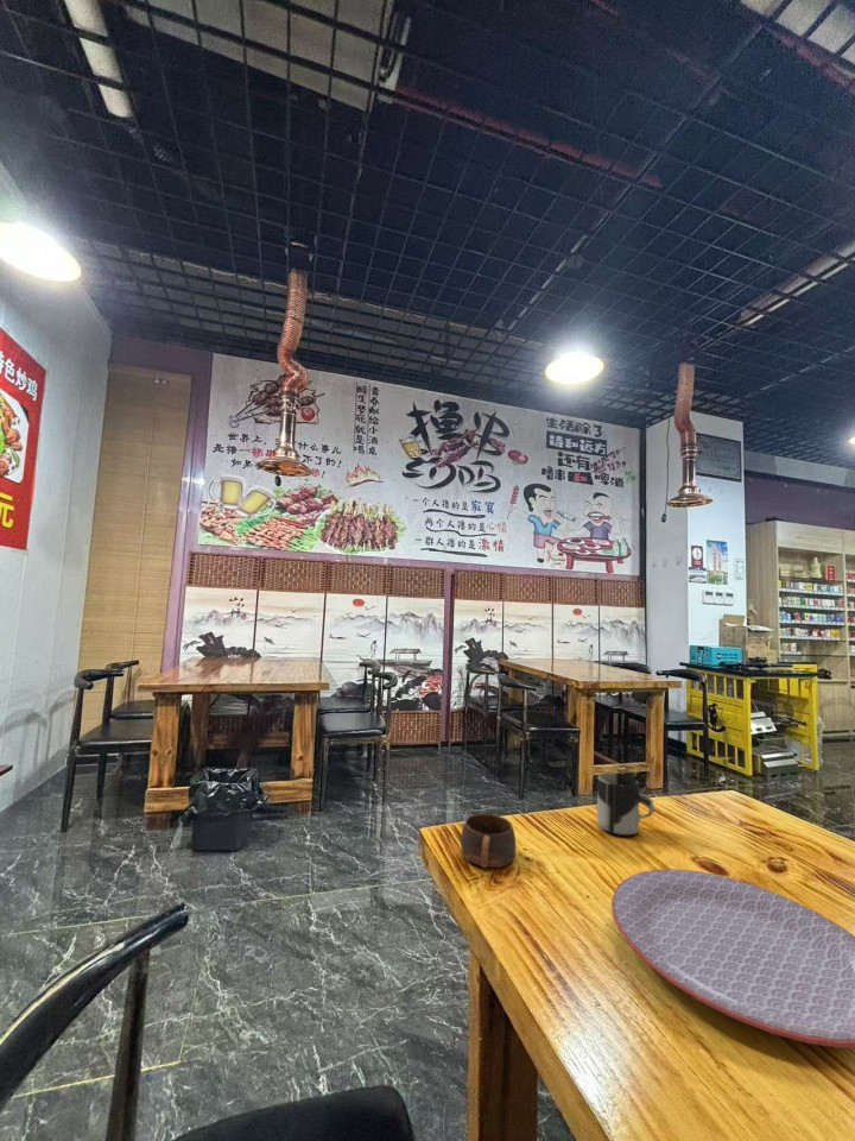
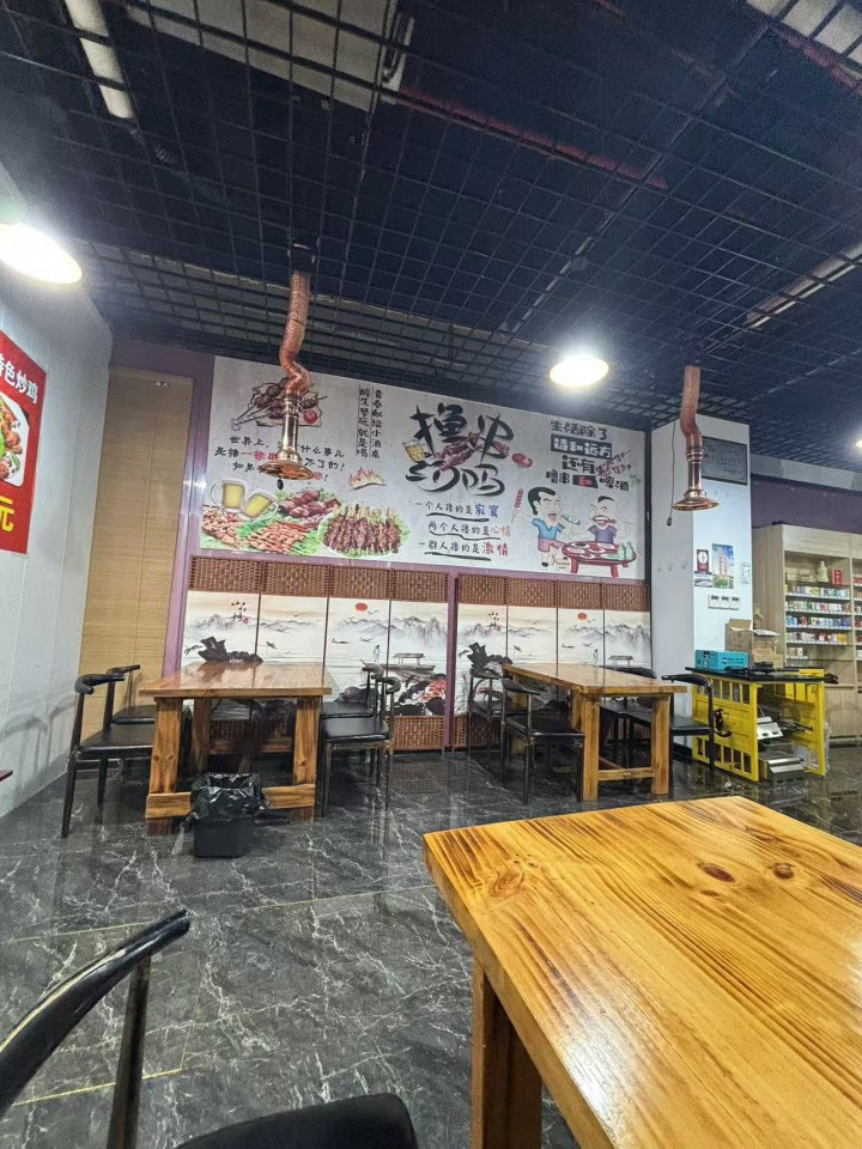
- cup [460,813,517,869]
- plate [610,868,855,1049]
- cup [596,771,656,838]
